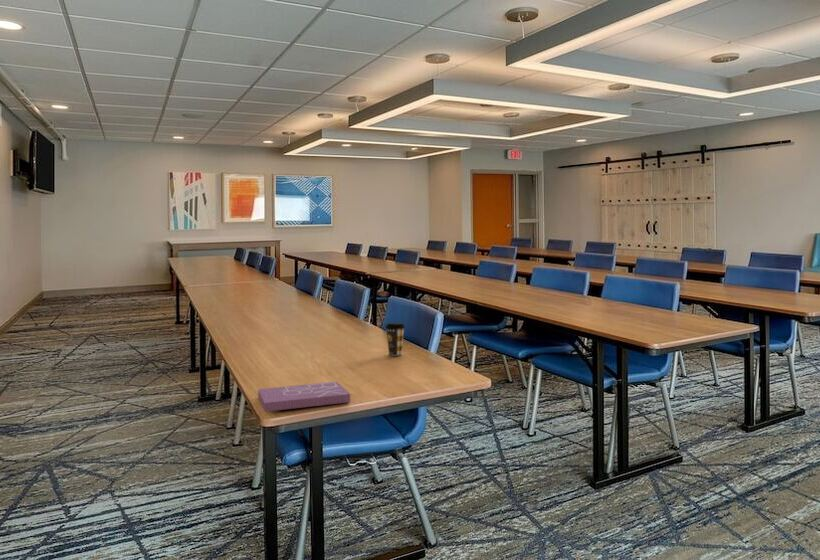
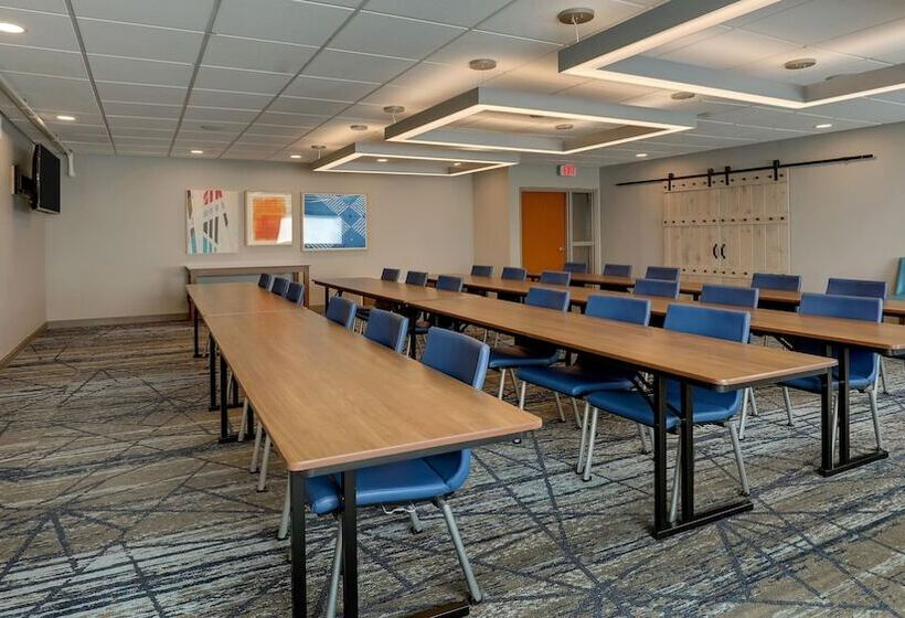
- coffee cup [384,321,406,356]
- book [257,381,351,413]
